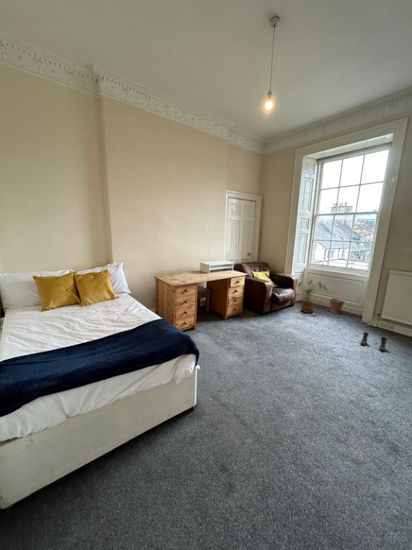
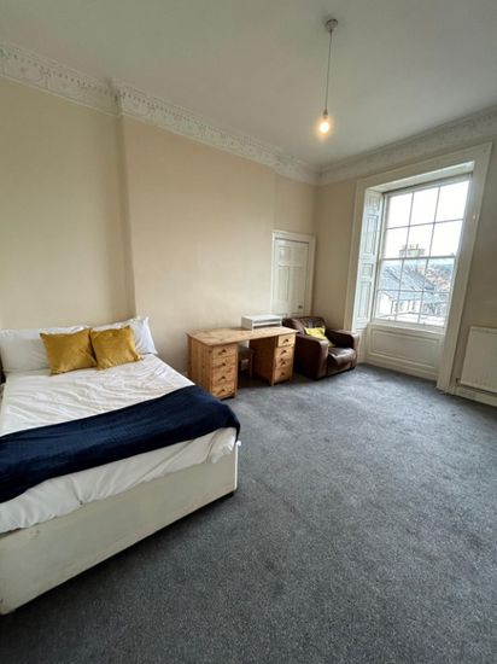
- house plant [295,279,328,314]
- plant pot [326,296,346,314]
- boots [359,331,388,352]
